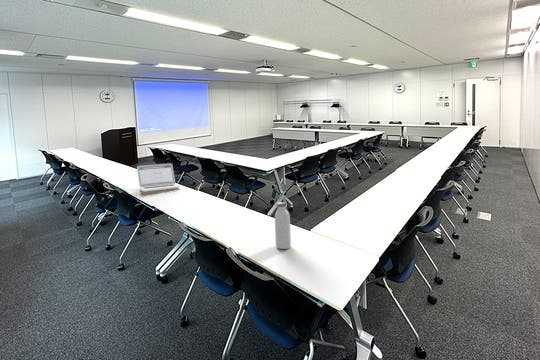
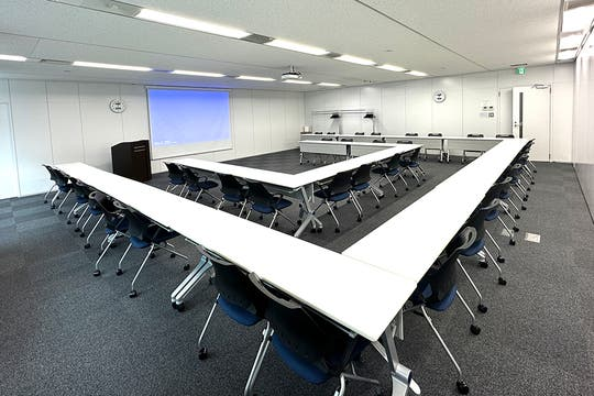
- laptop [136,162,181,192]
- water bottle [274,201,292,250]
